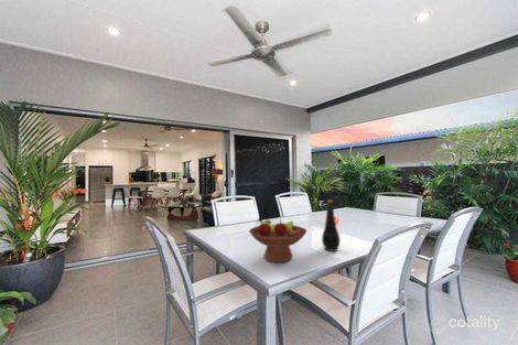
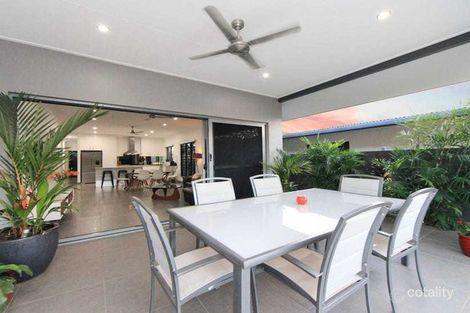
- fruit bowl [248,217,307,263]
- bottle [321,198,342,252]
